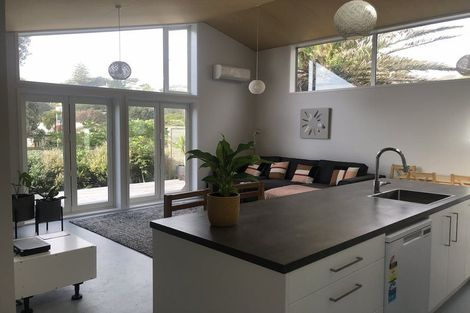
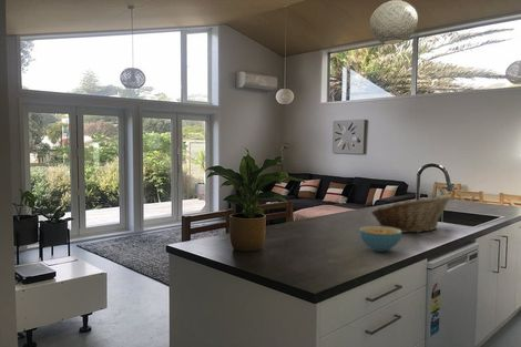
+ cereal bowl [358,225,403,253]
+ fruit basket [370,195,452,234]
